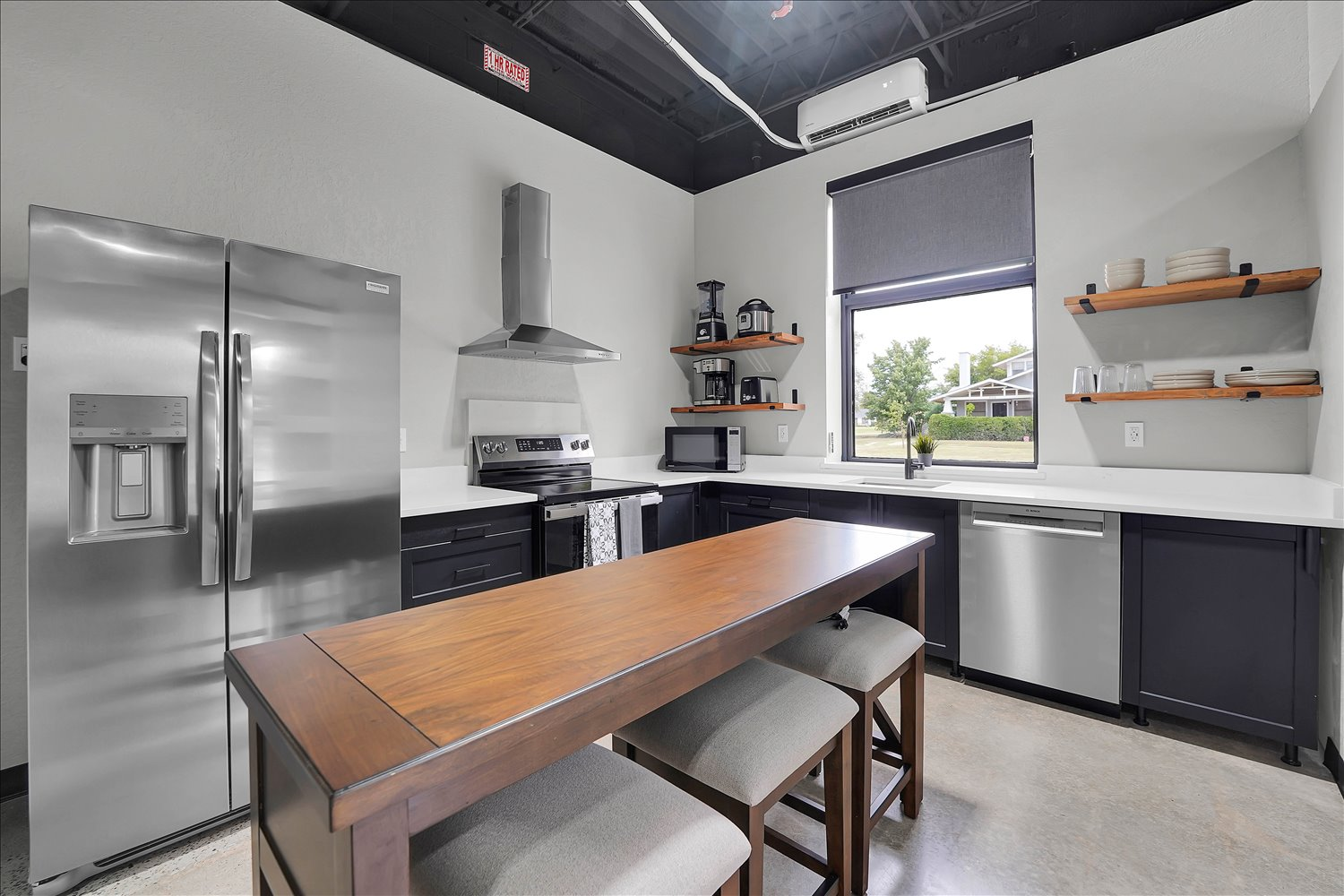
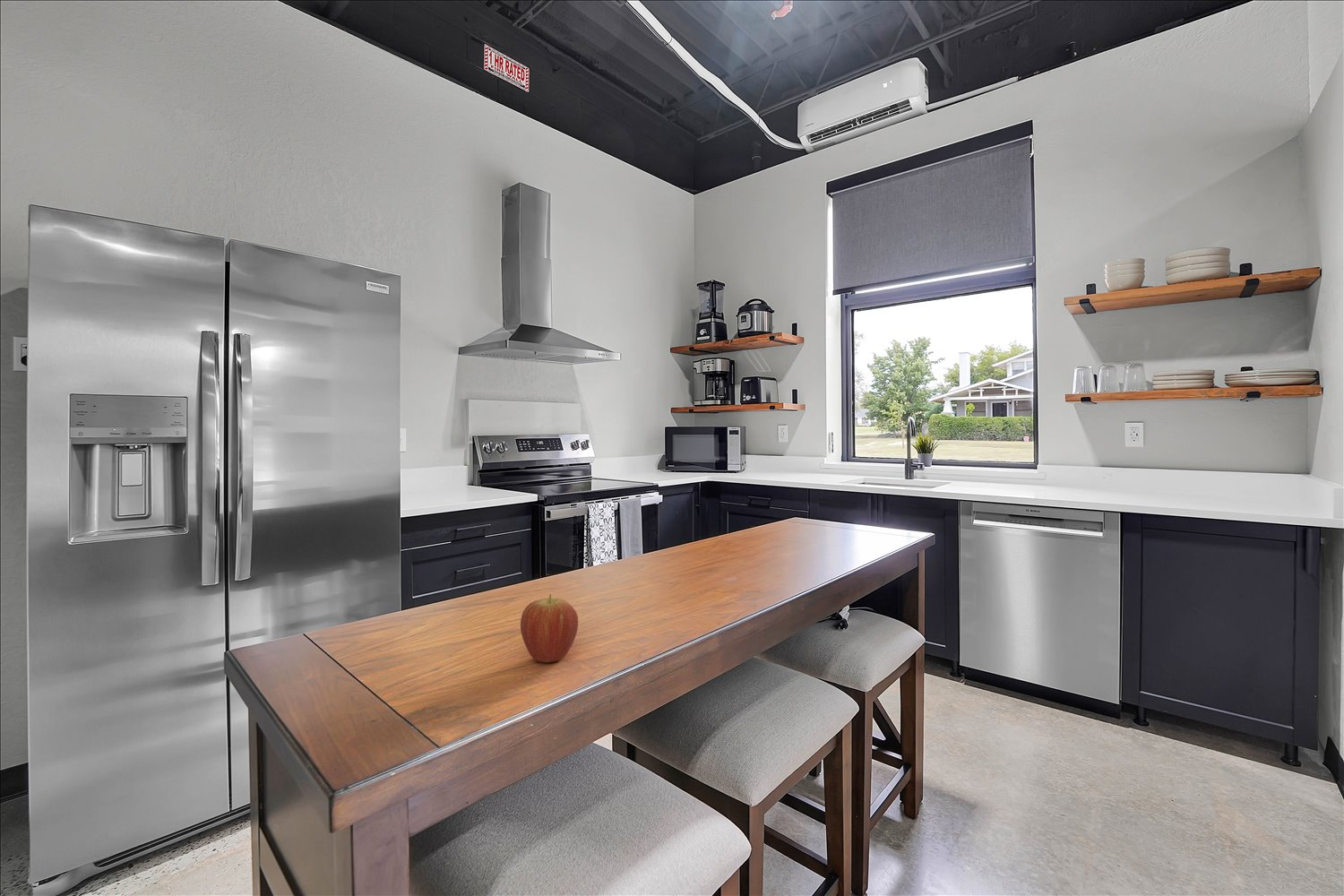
+ fruit [520,593,579,663]
